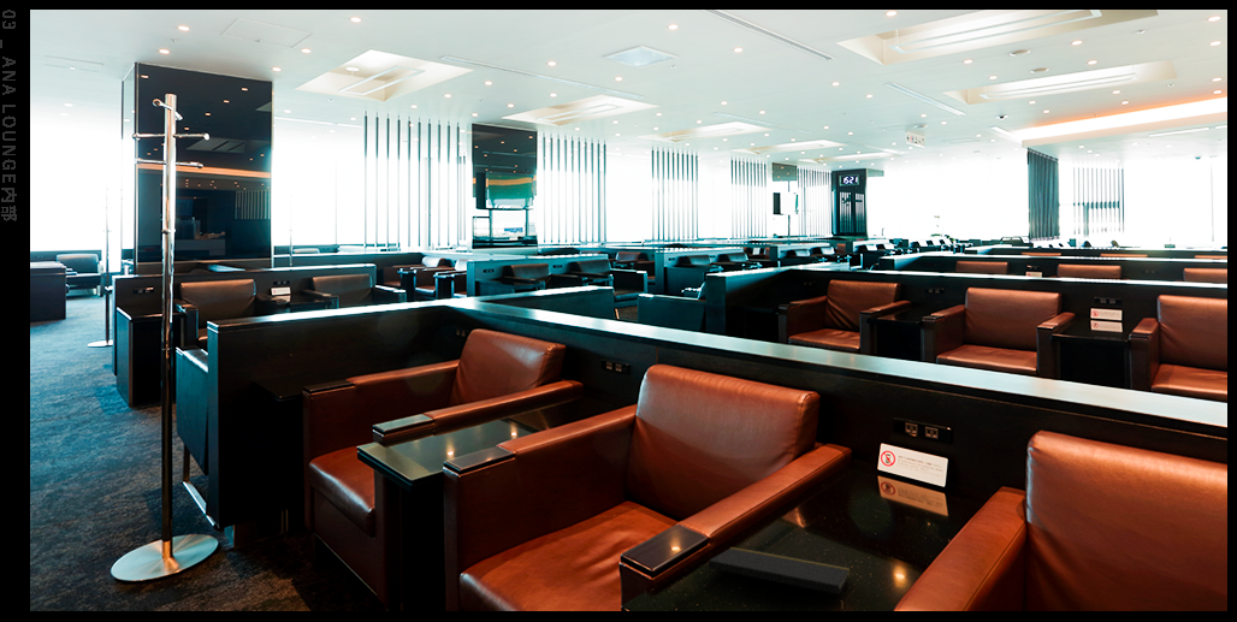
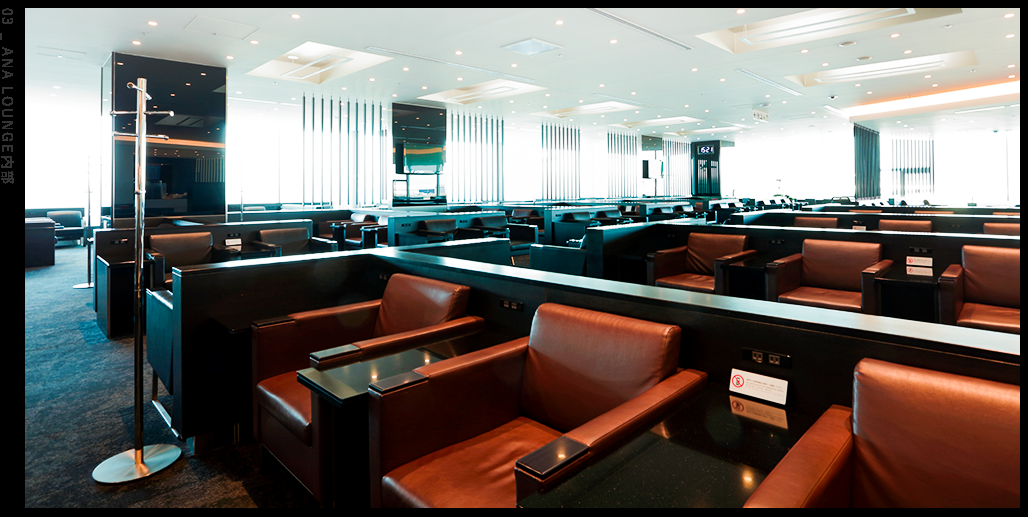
- notepad [708,546,851,614]
